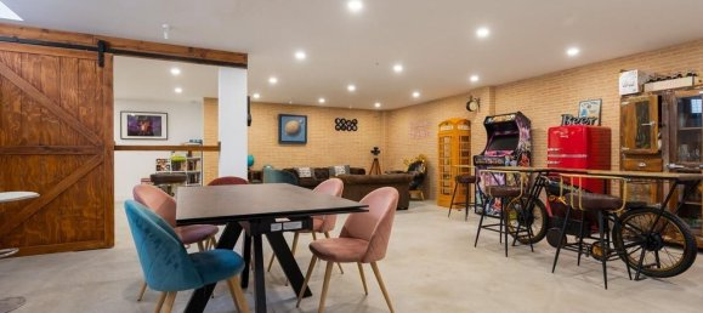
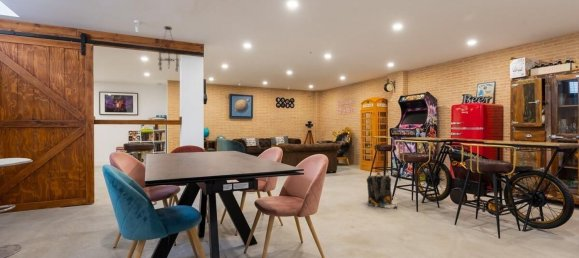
+ backpack [366,172,398,209]
+ chandelier [158,25,182,72]
